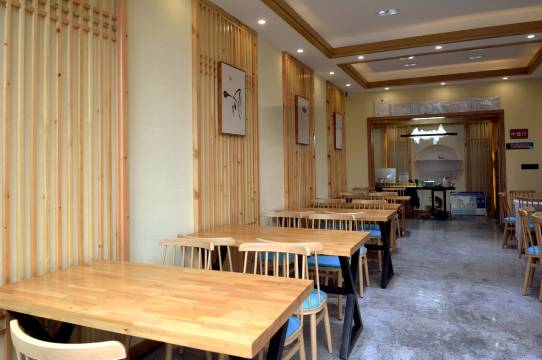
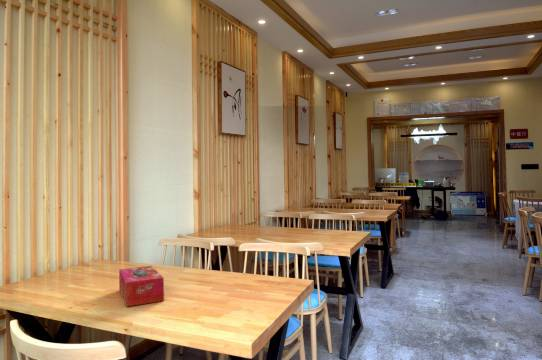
+ tissue box [118,265,165,307]
